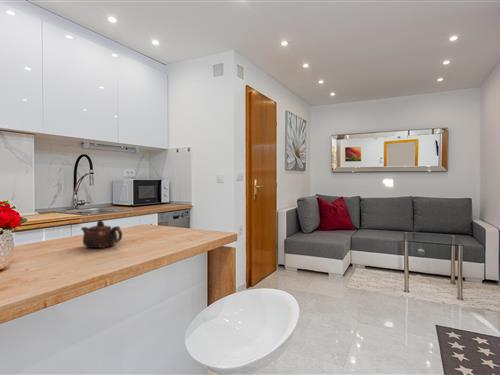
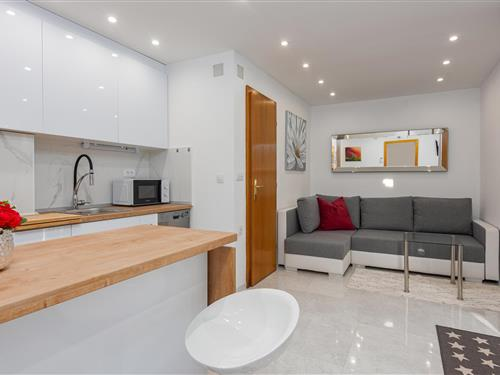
- teapot [80,219,123,249]
